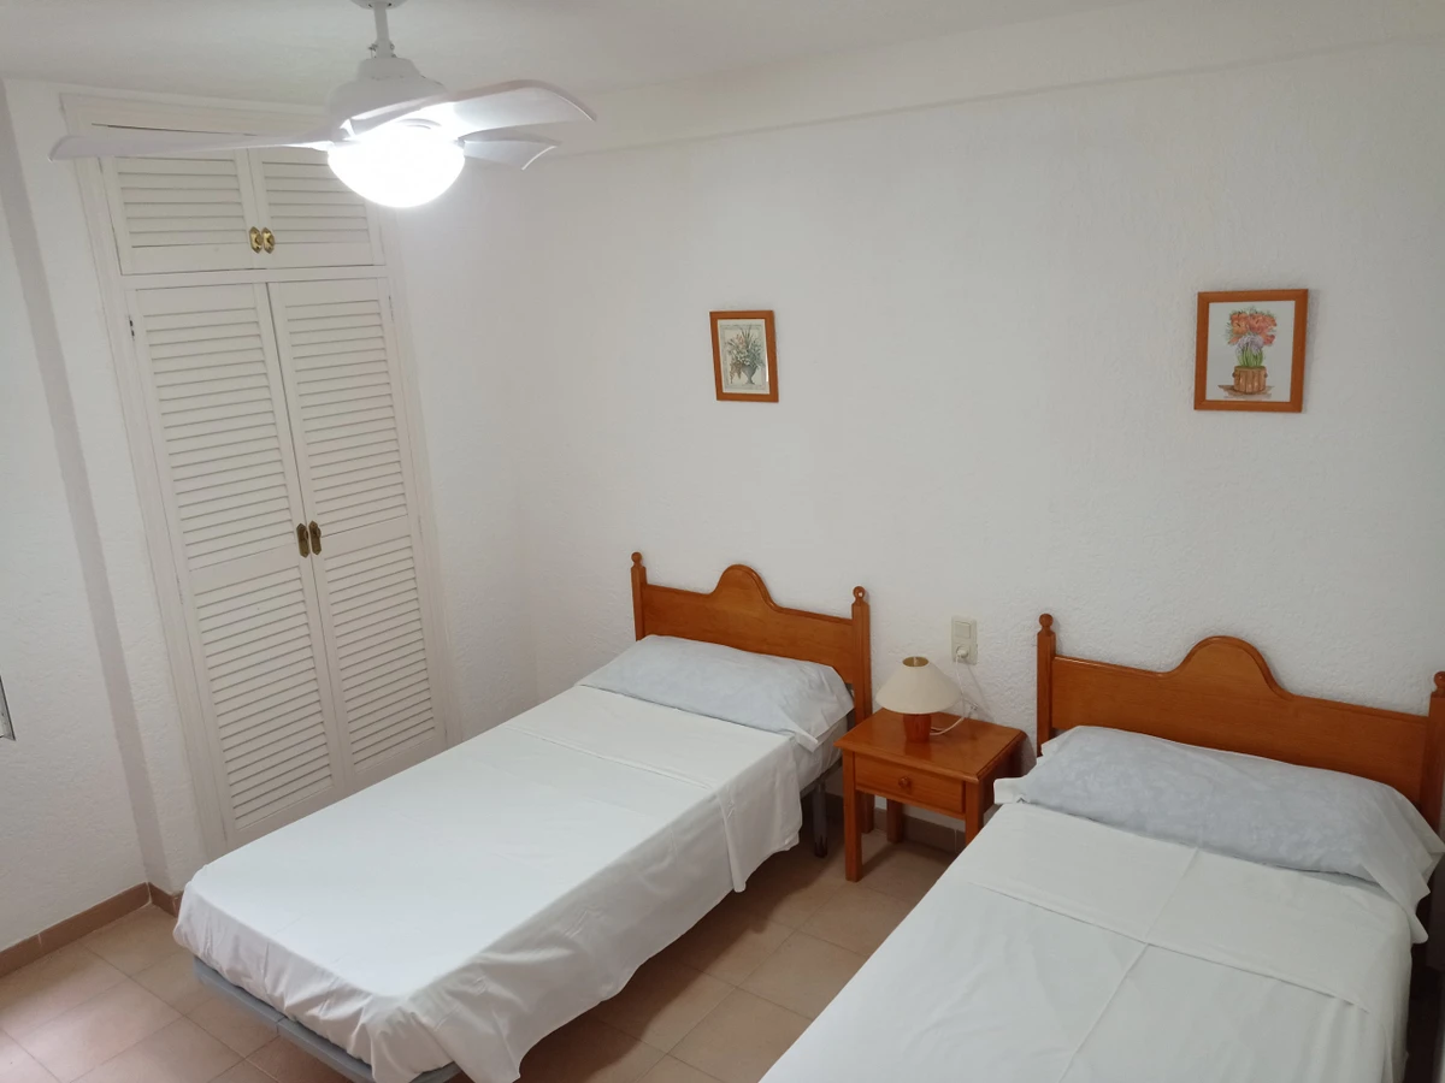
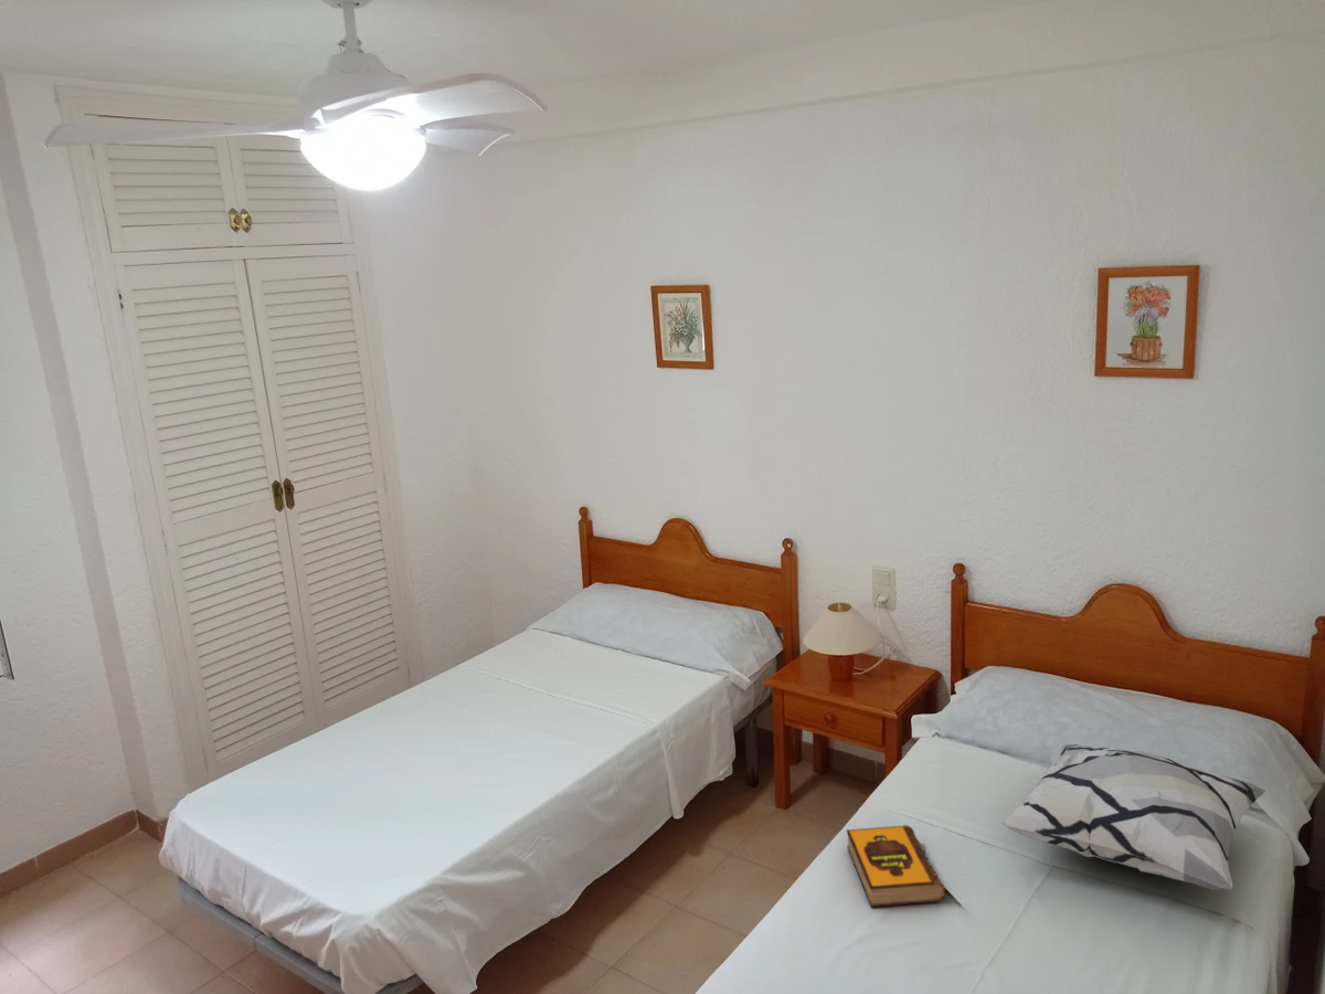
+ hardback book [845,824,946,908]
+ decorative pillow [1001,742,1268,891]
